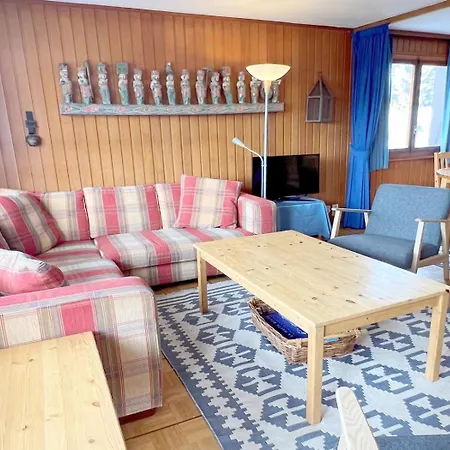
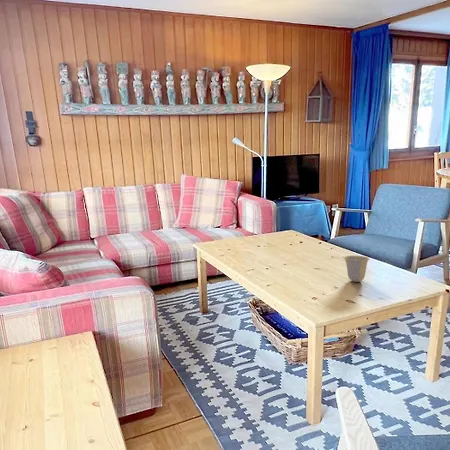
+ cup [343,255,371,283]
